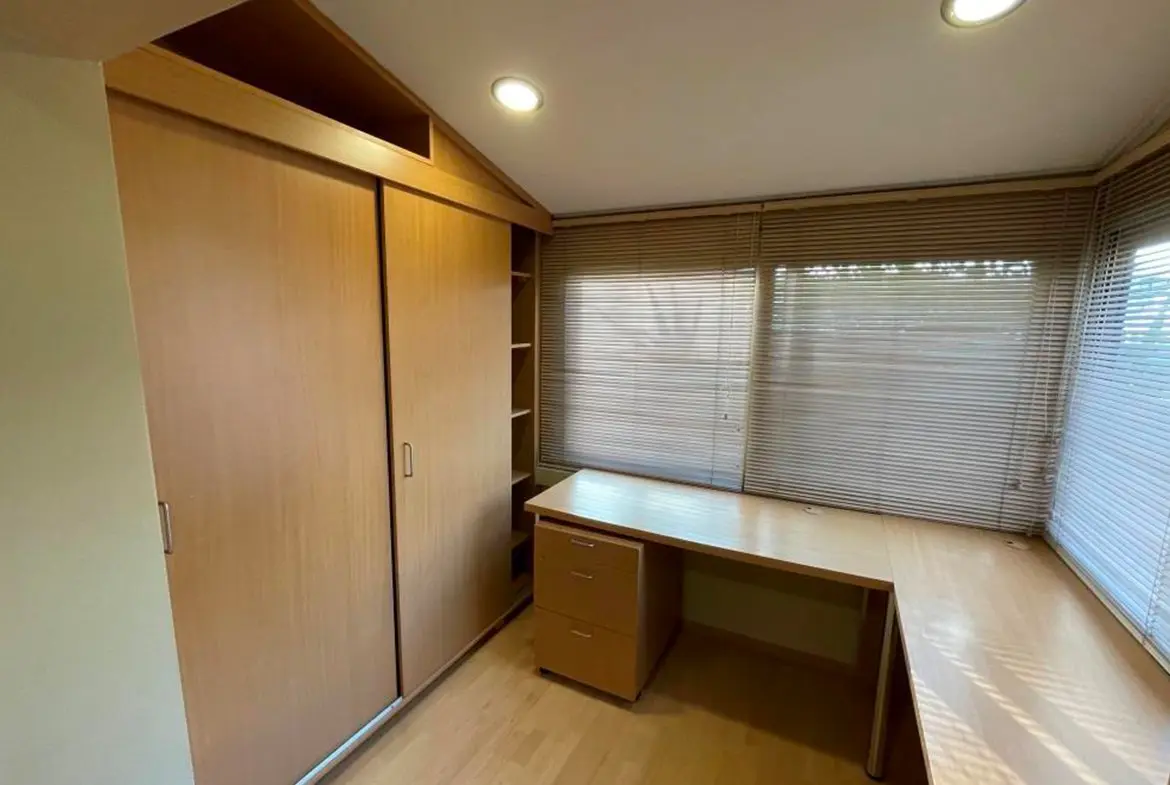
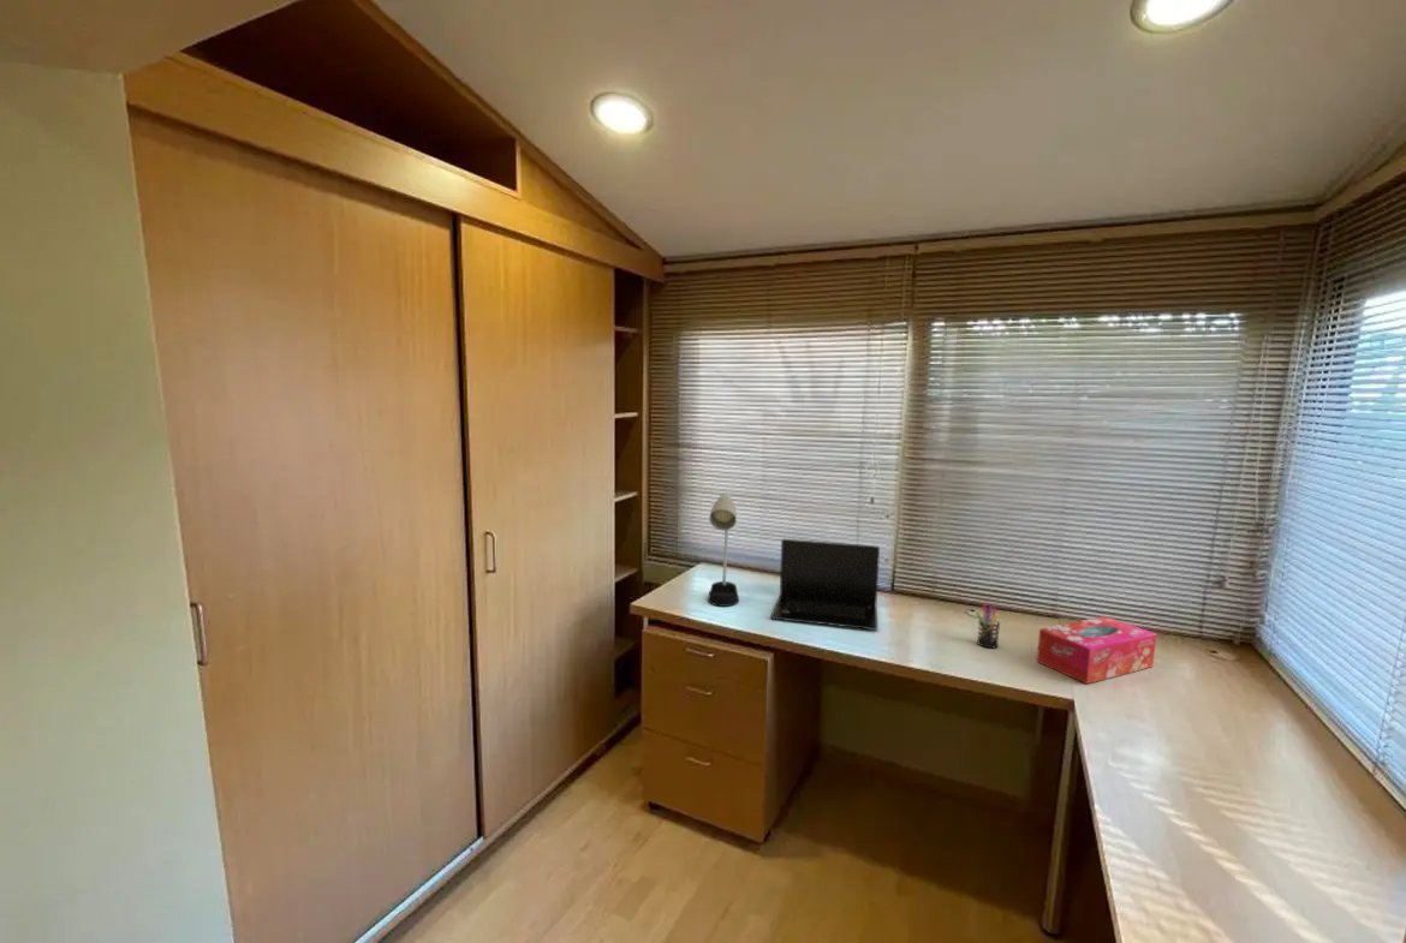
+ pen holder [975,601,1001,649]
+ tissue box [1036,615,1157,685]
+ laptop [769,538,881,631]
+ desk lamp [707,491,740,608]
